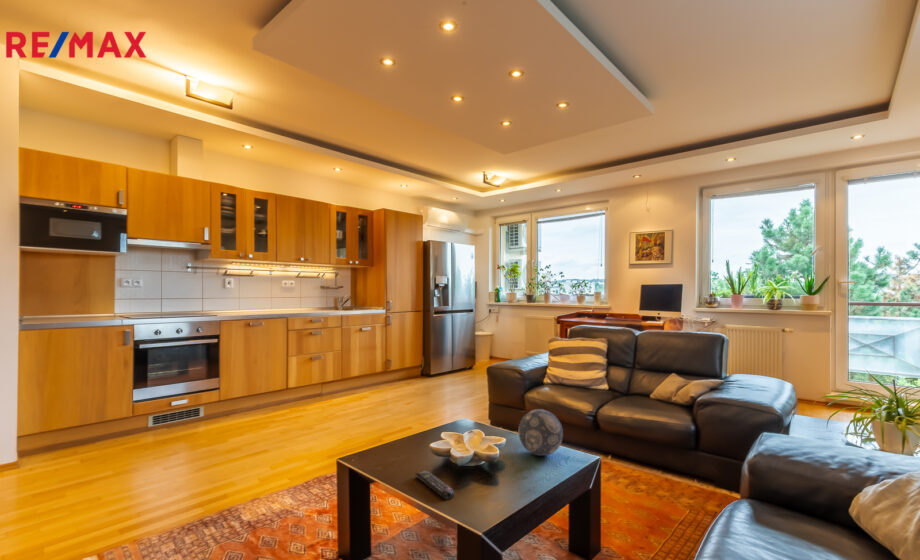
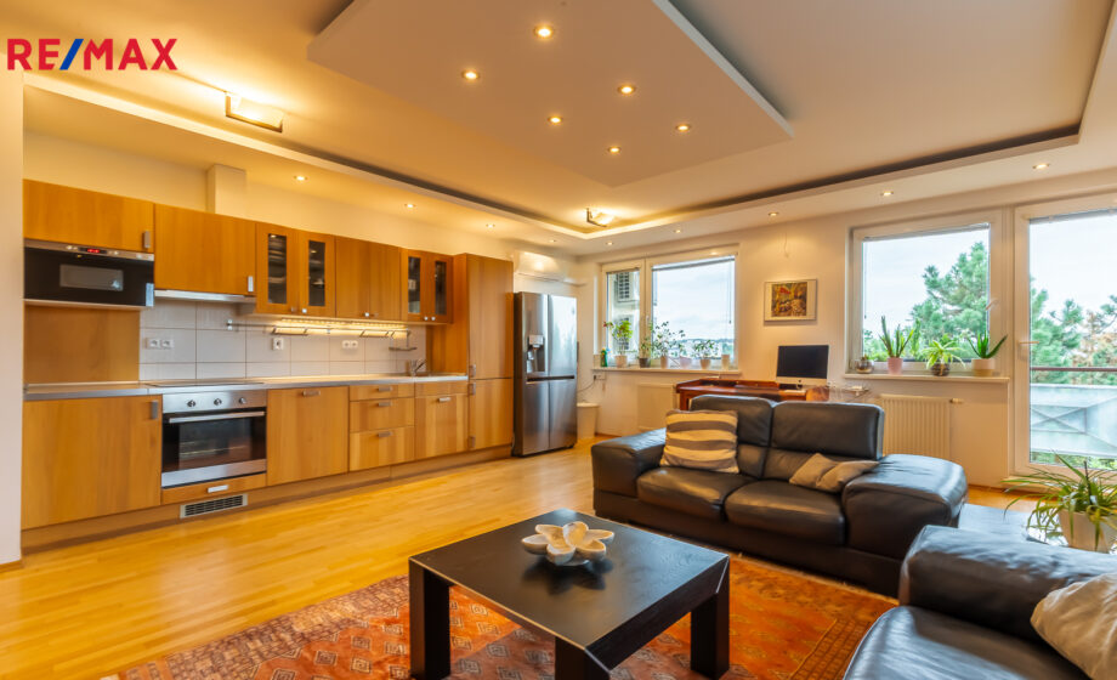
- remote control [414,469,455,501]
- decorative ball [517,408,564,457]
